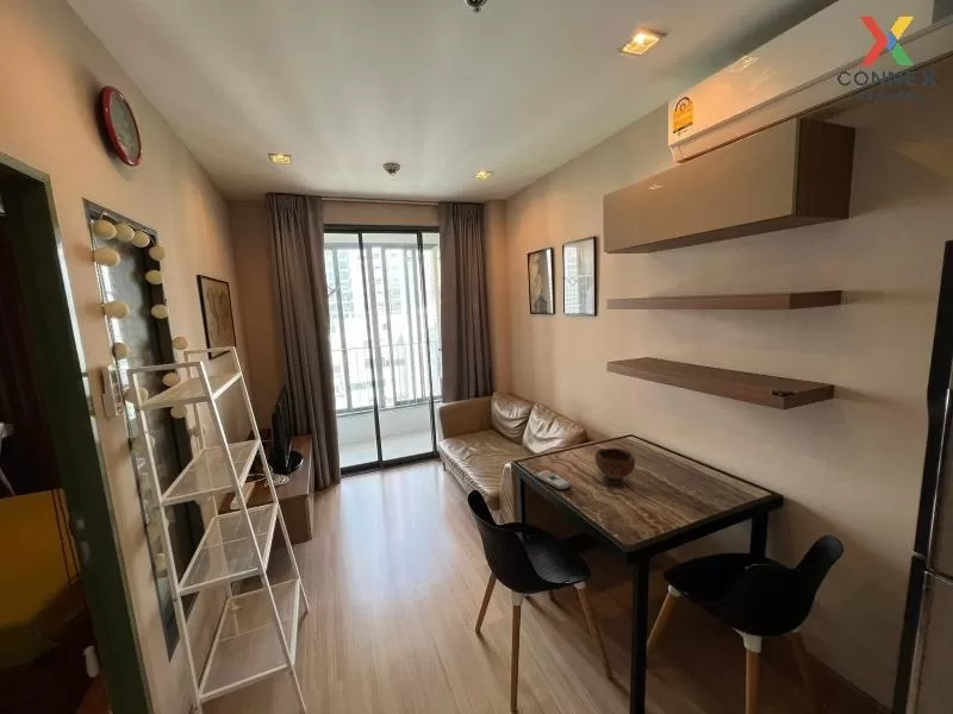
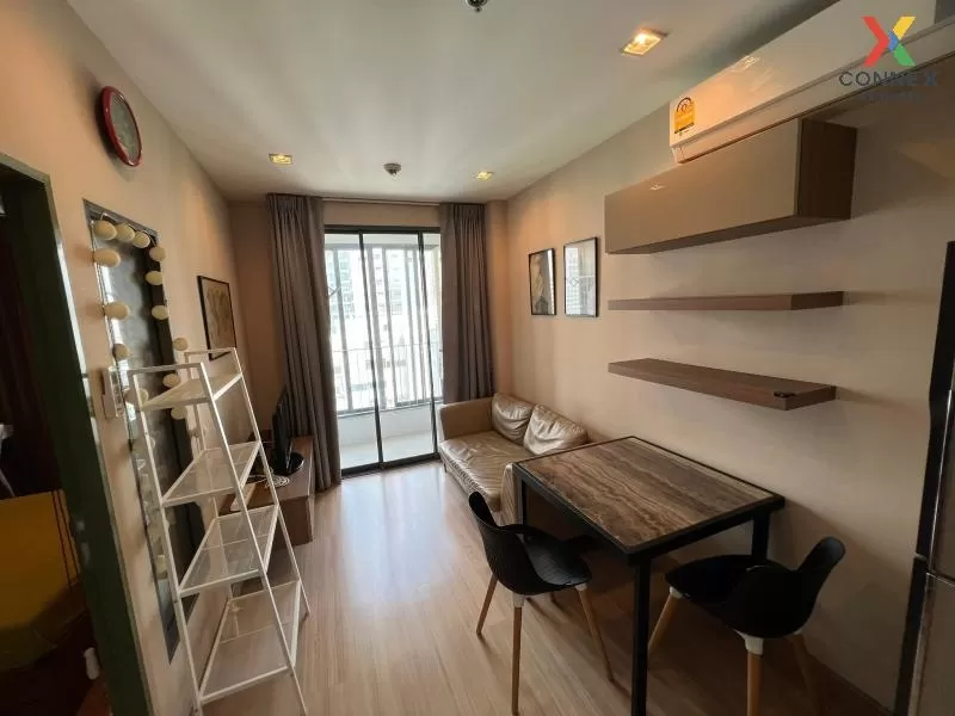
- bowl [593,446,636,486]
- remote control [535,469,571,490]
